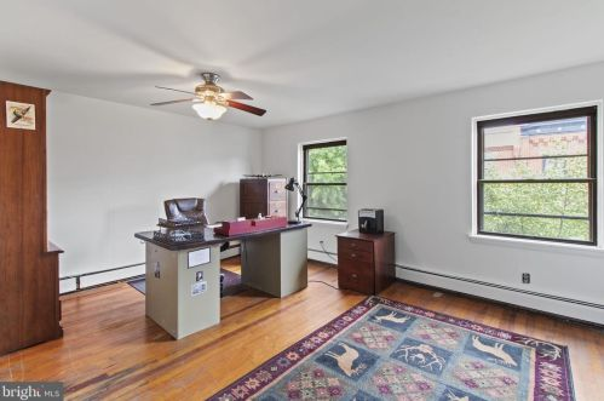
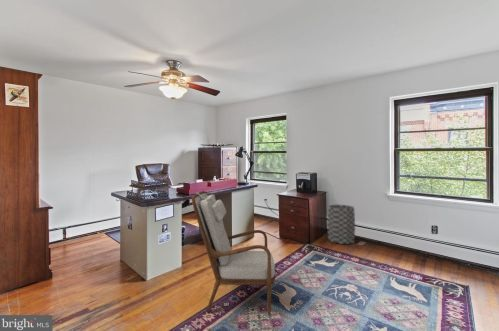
+ trash can [326,204,356,245]
+ armchair [191,190,276,315]
